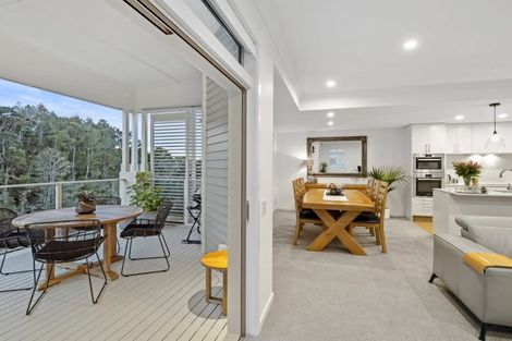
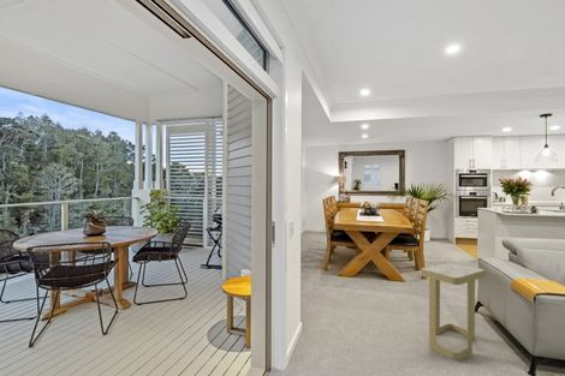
+ side table [420,261,487,362]
